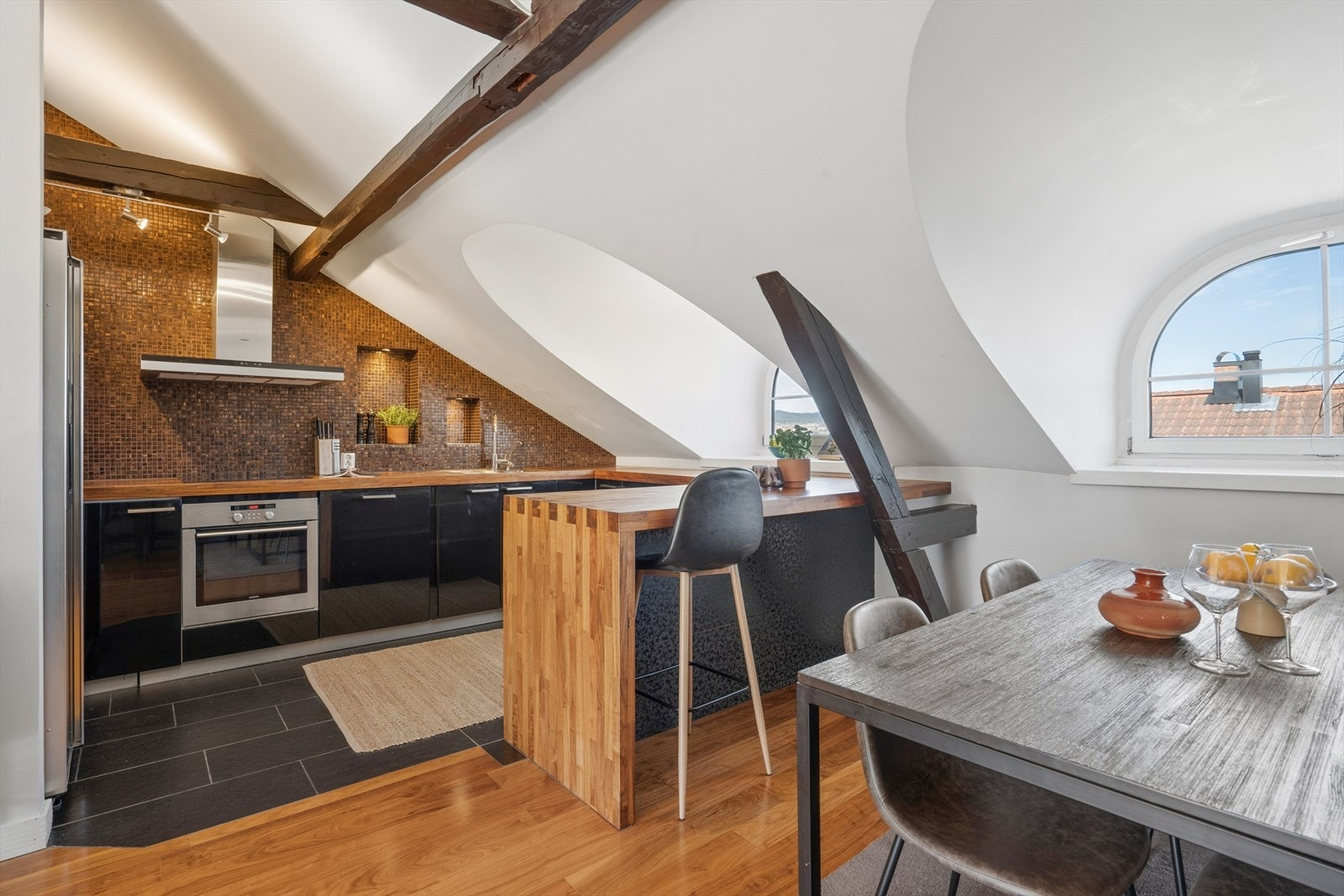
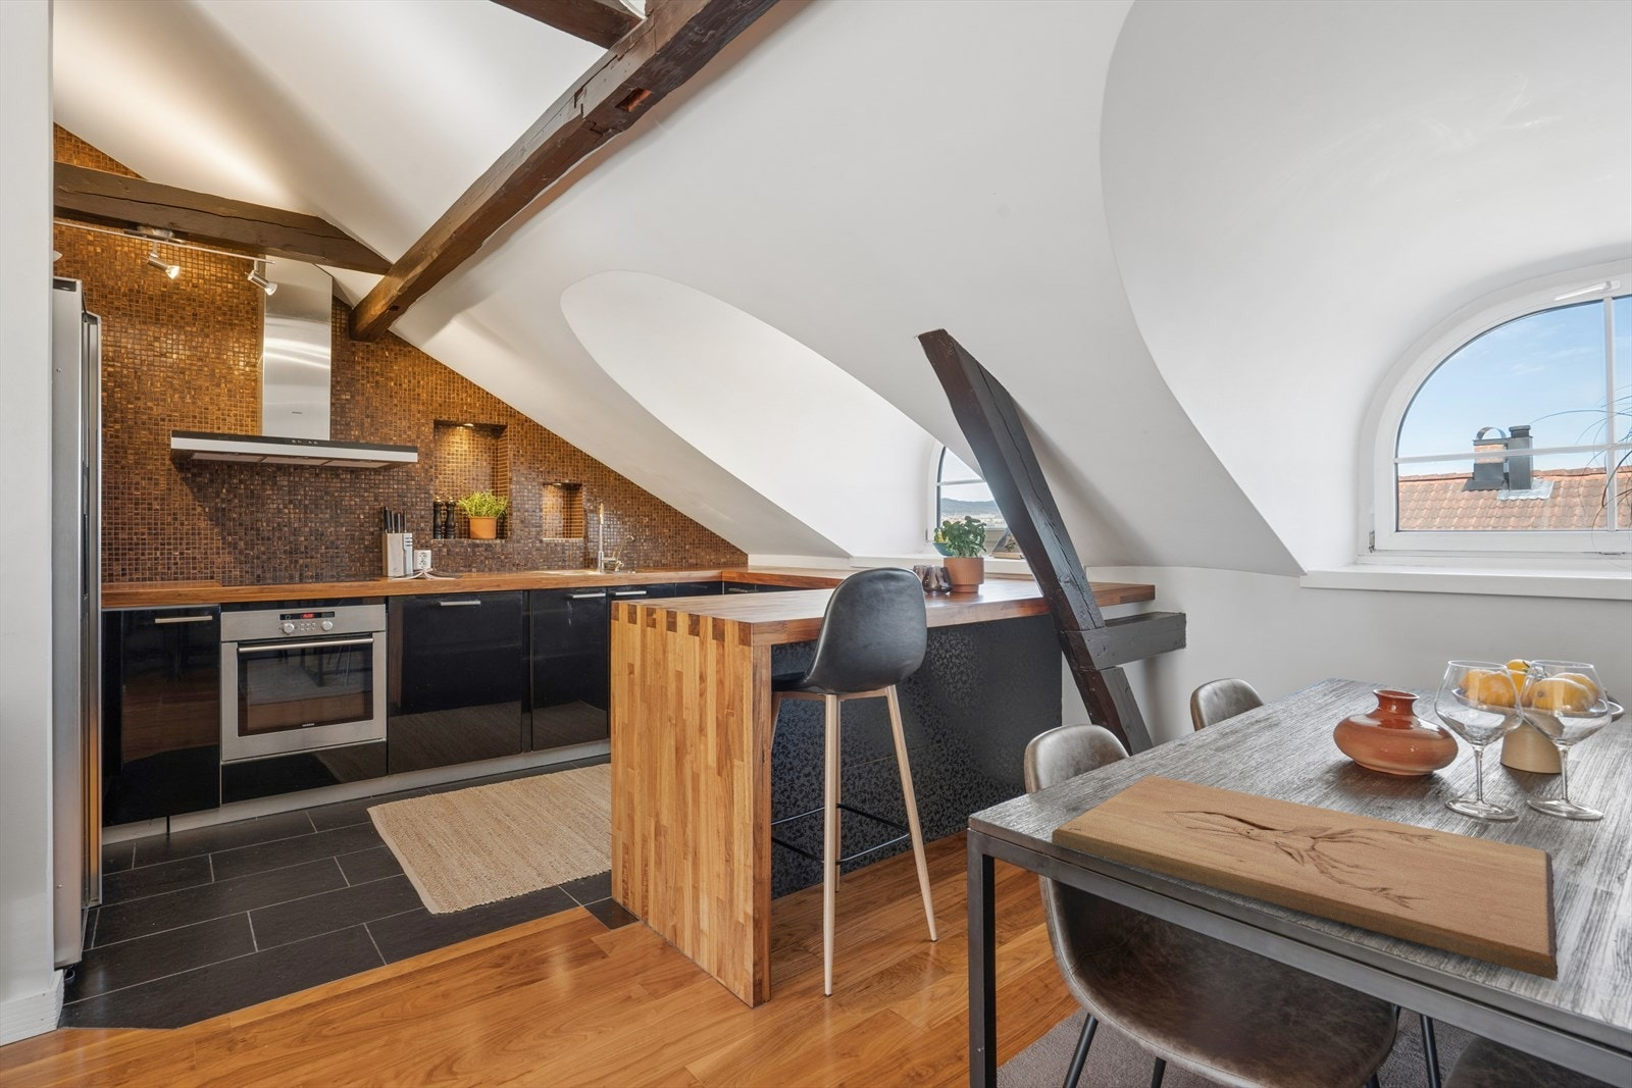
+ cutting board [1050,773,1559,982]
